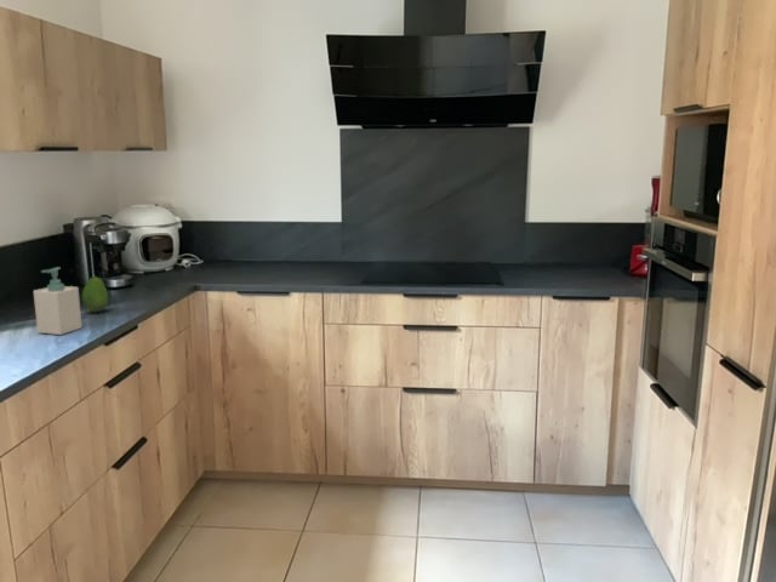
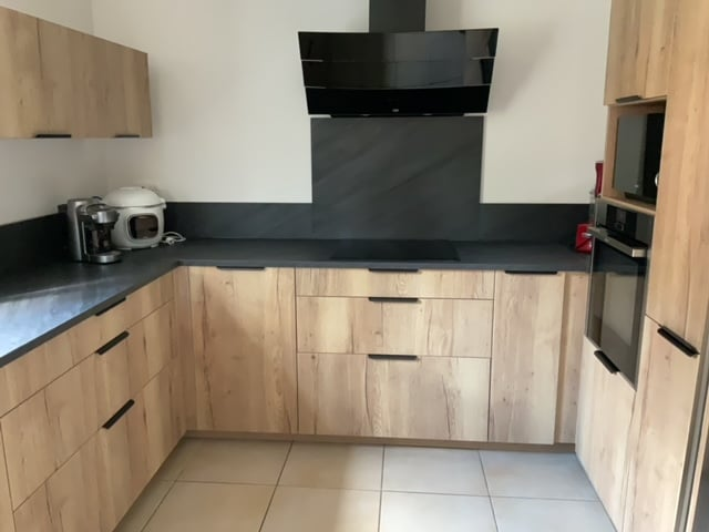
- fruit [81,275,109,313]
- soap bottle [33,266,82,336]
